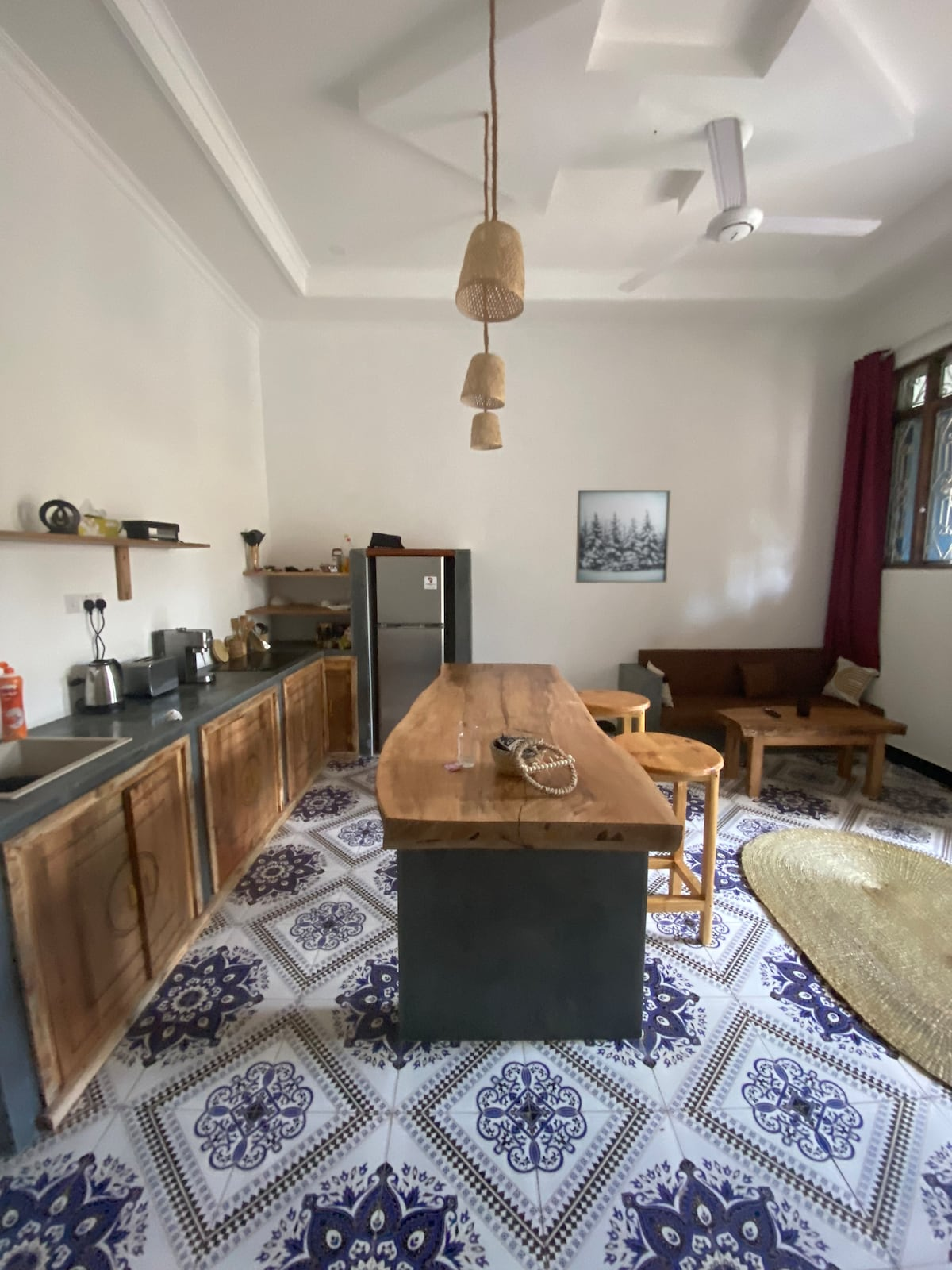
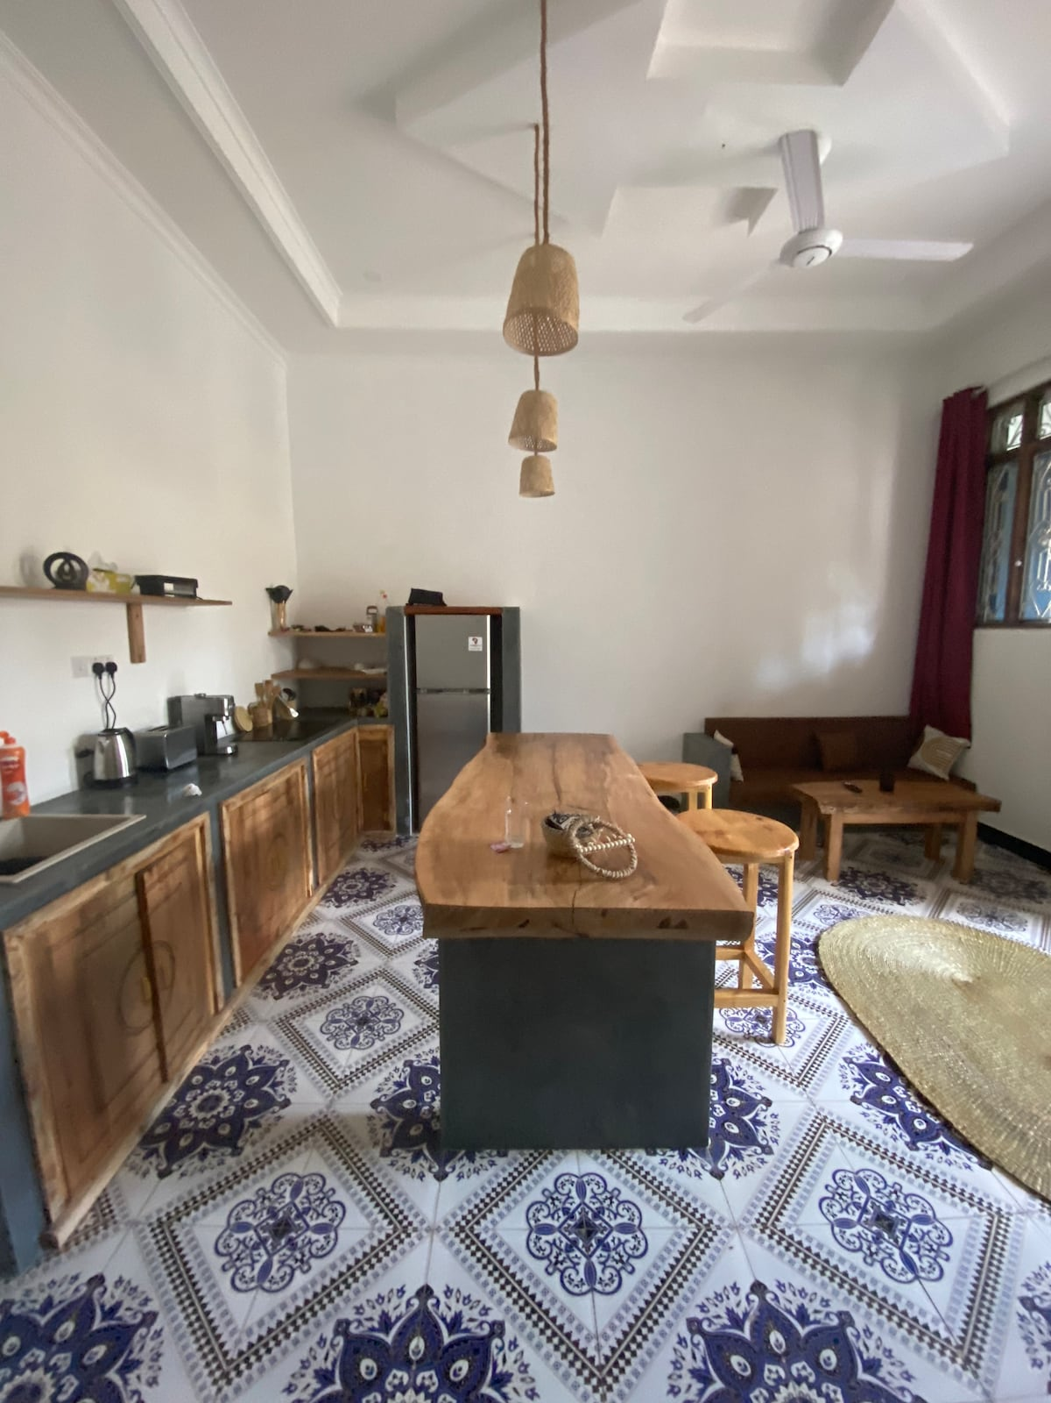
- wall art [575,489,672,584]
